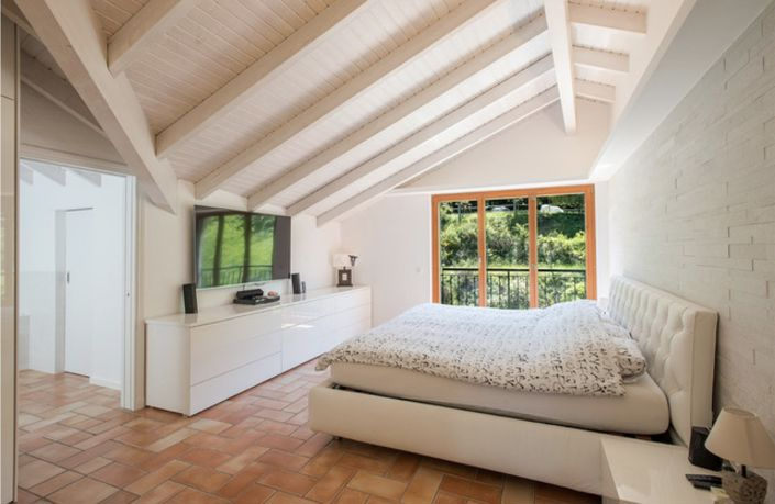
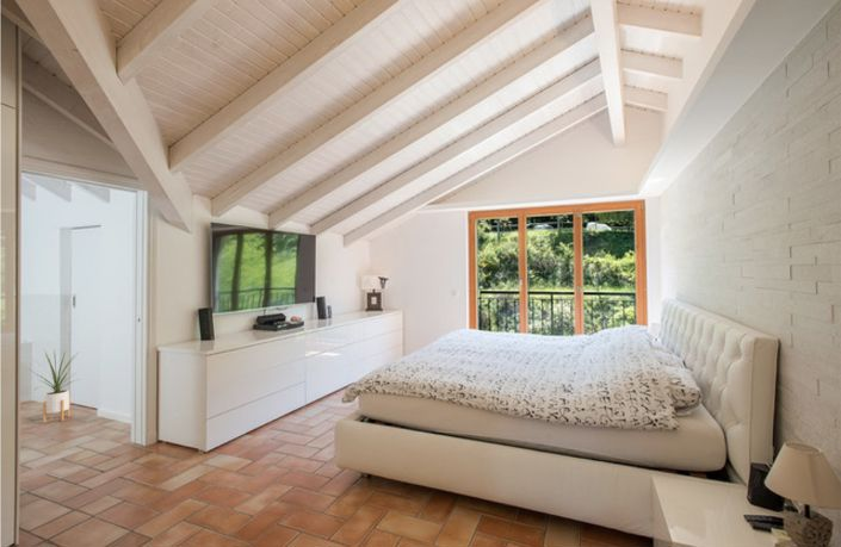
+ house plant [29,349,81,424]
